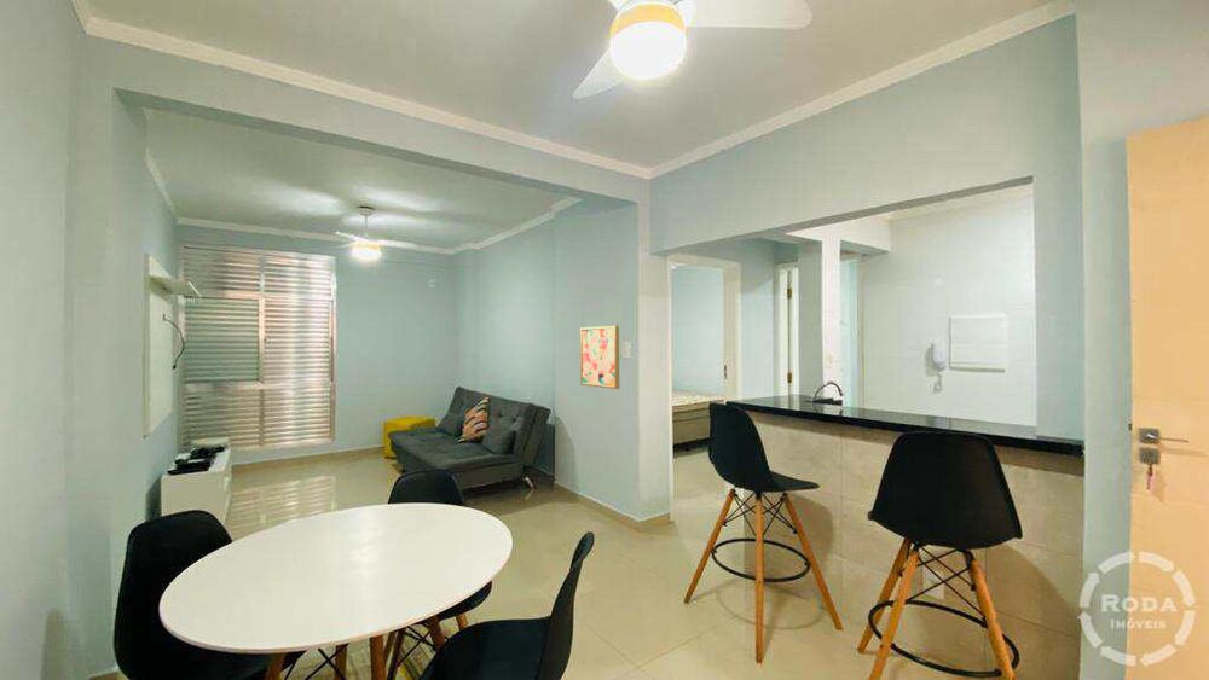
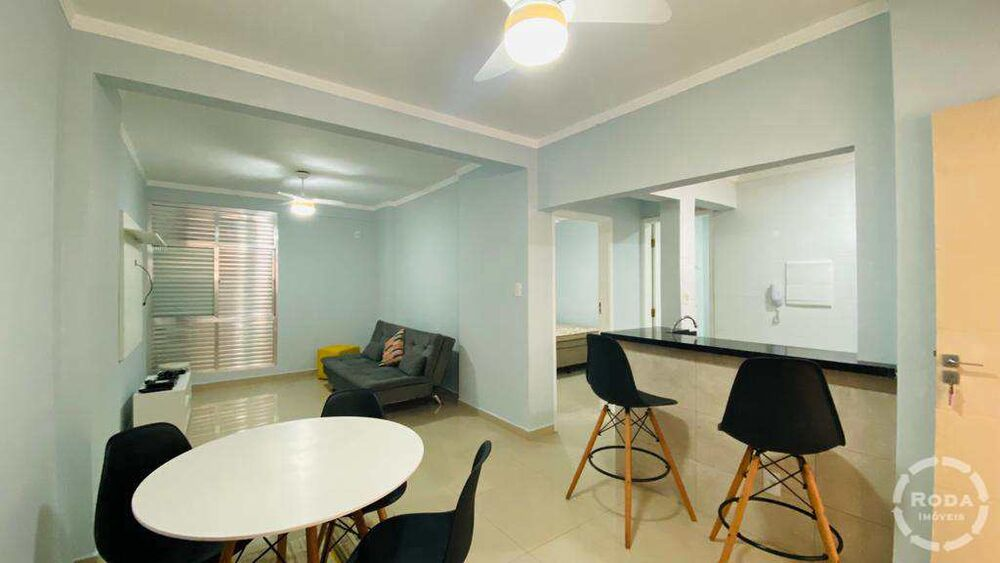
- wall art [579,325,620,390]
